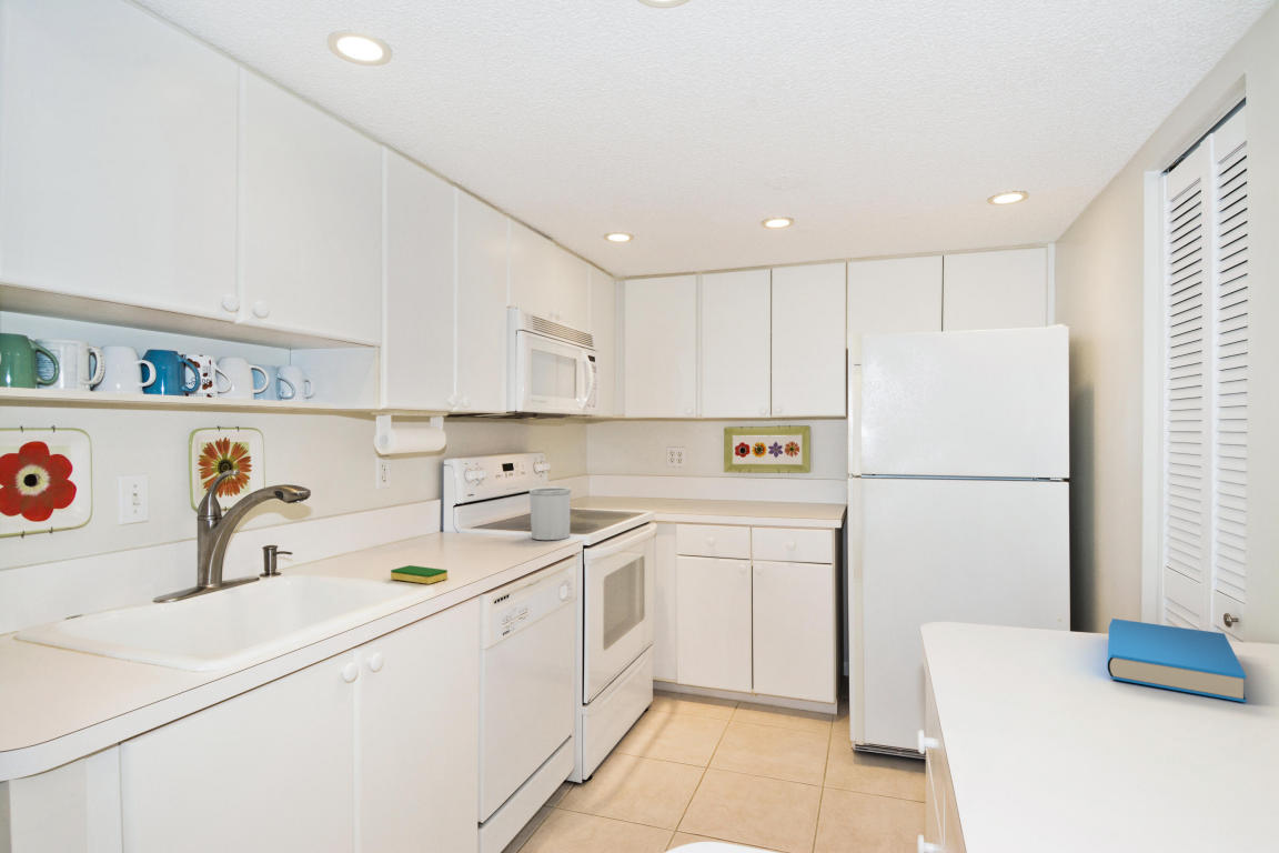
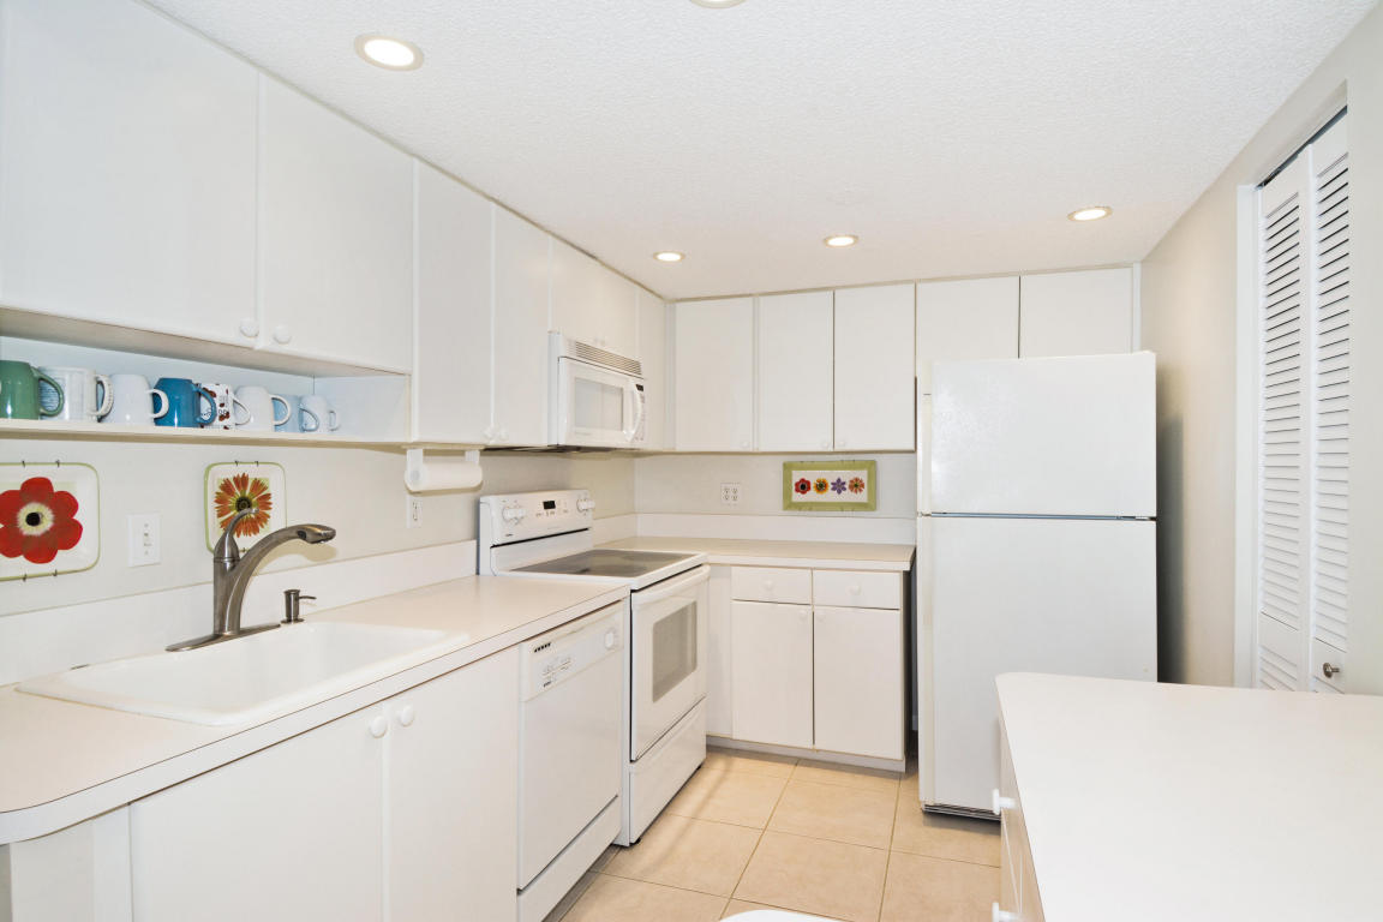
- book [1106,618,1247,703]
- dish sponge [390,564,449,585]
- utensil holder [528,485,572,541]
